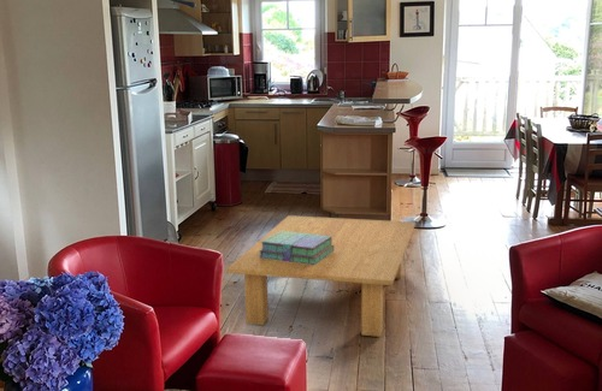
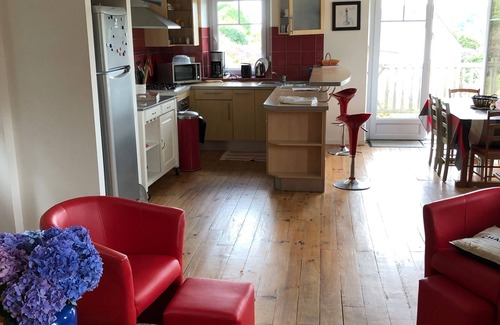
- stack of books [259,231,334,265]
- coffee table [226,214,417,338]
